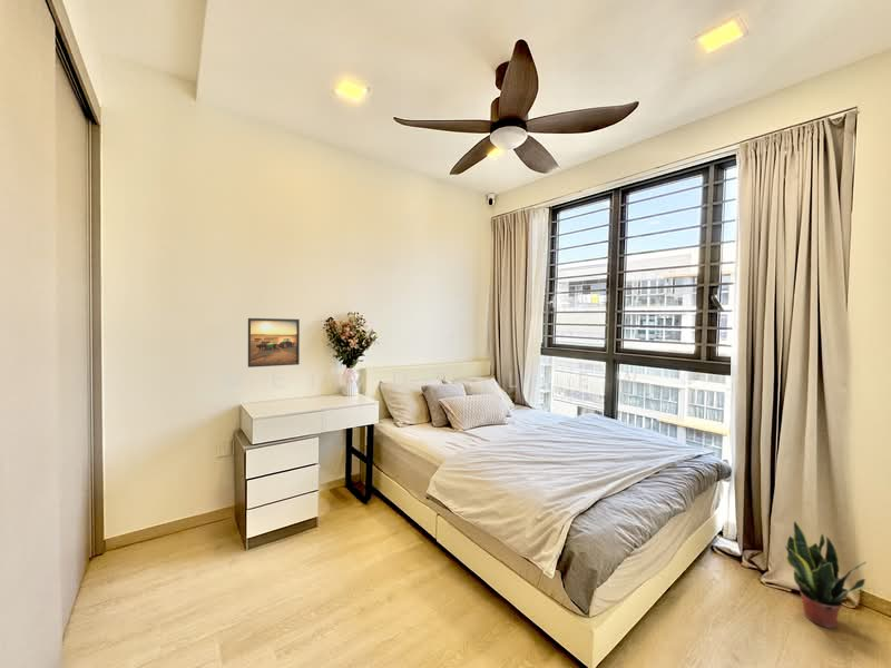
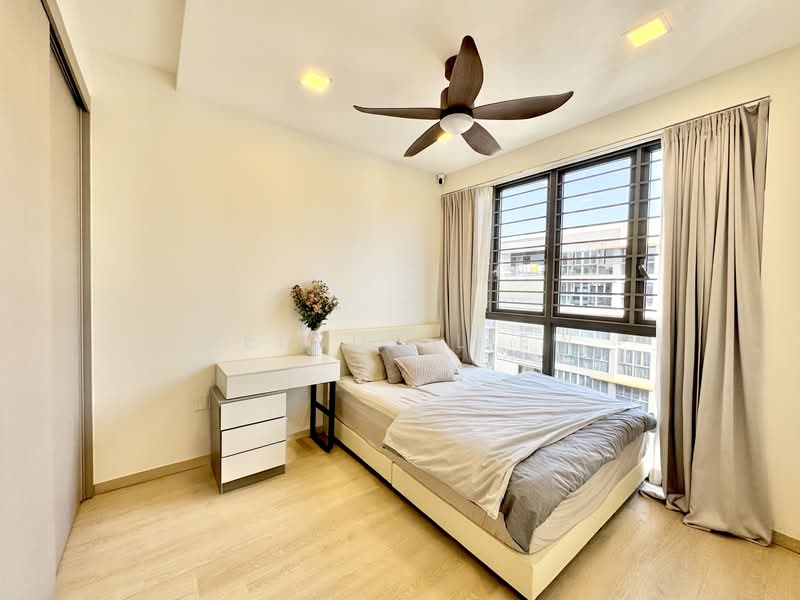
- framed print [247,317,301,369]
- potted plant [784,520,868,629]
